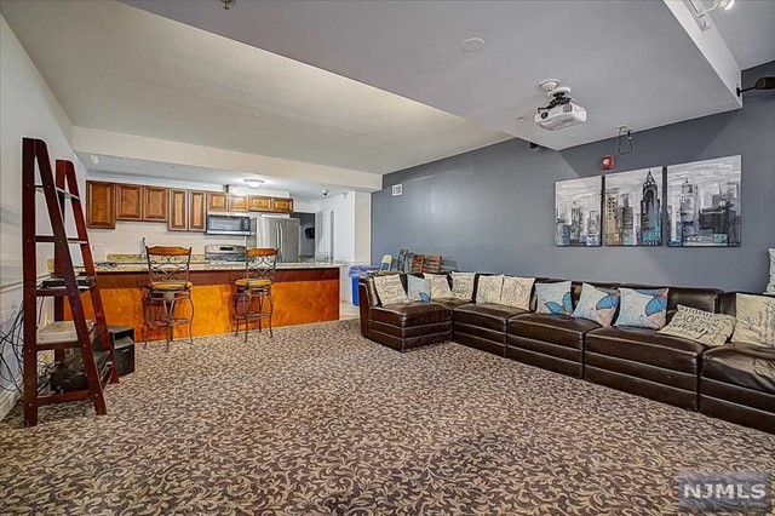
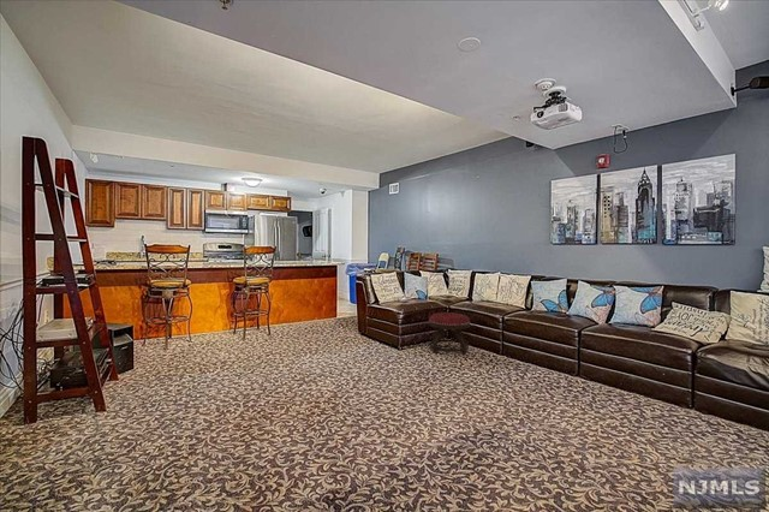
+ ottoman [428,311,471,356]
